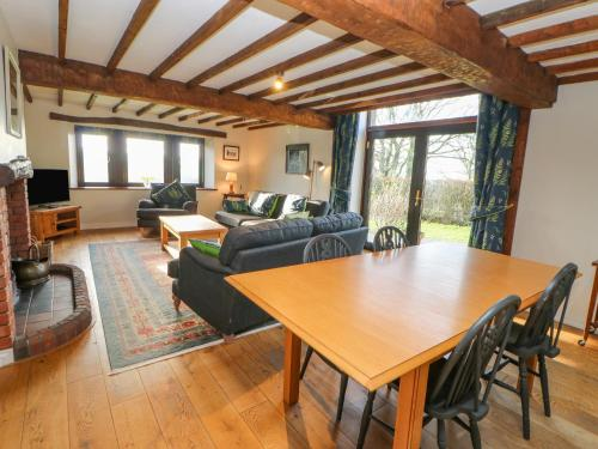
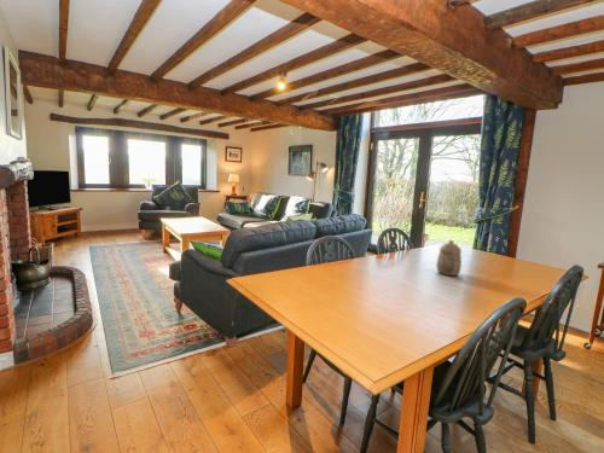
+ teapot [435,239,463,277]
